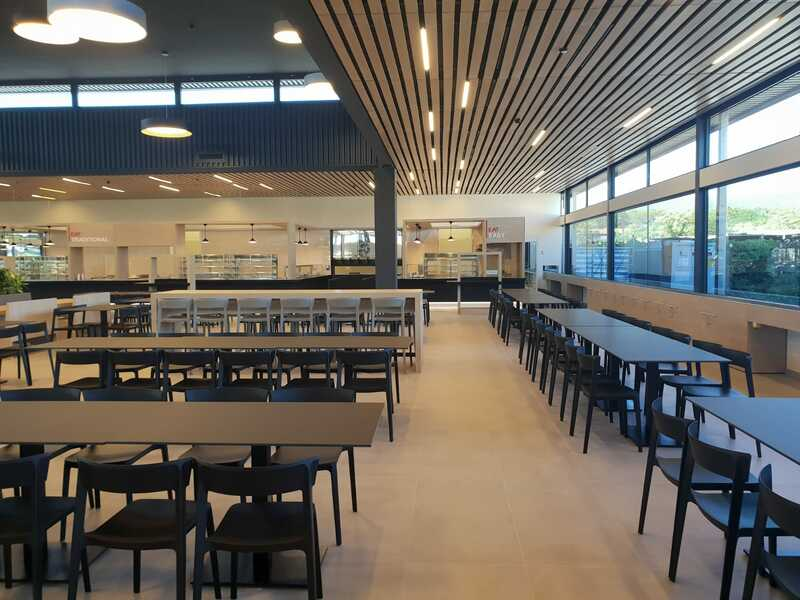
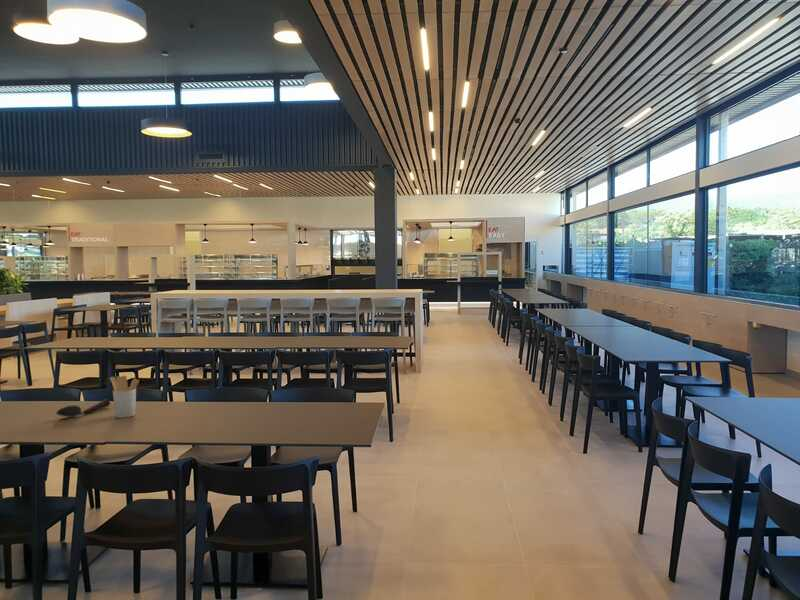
+ spoon [55,398,111,418]
+ utensil holder [109,374,140,419]
